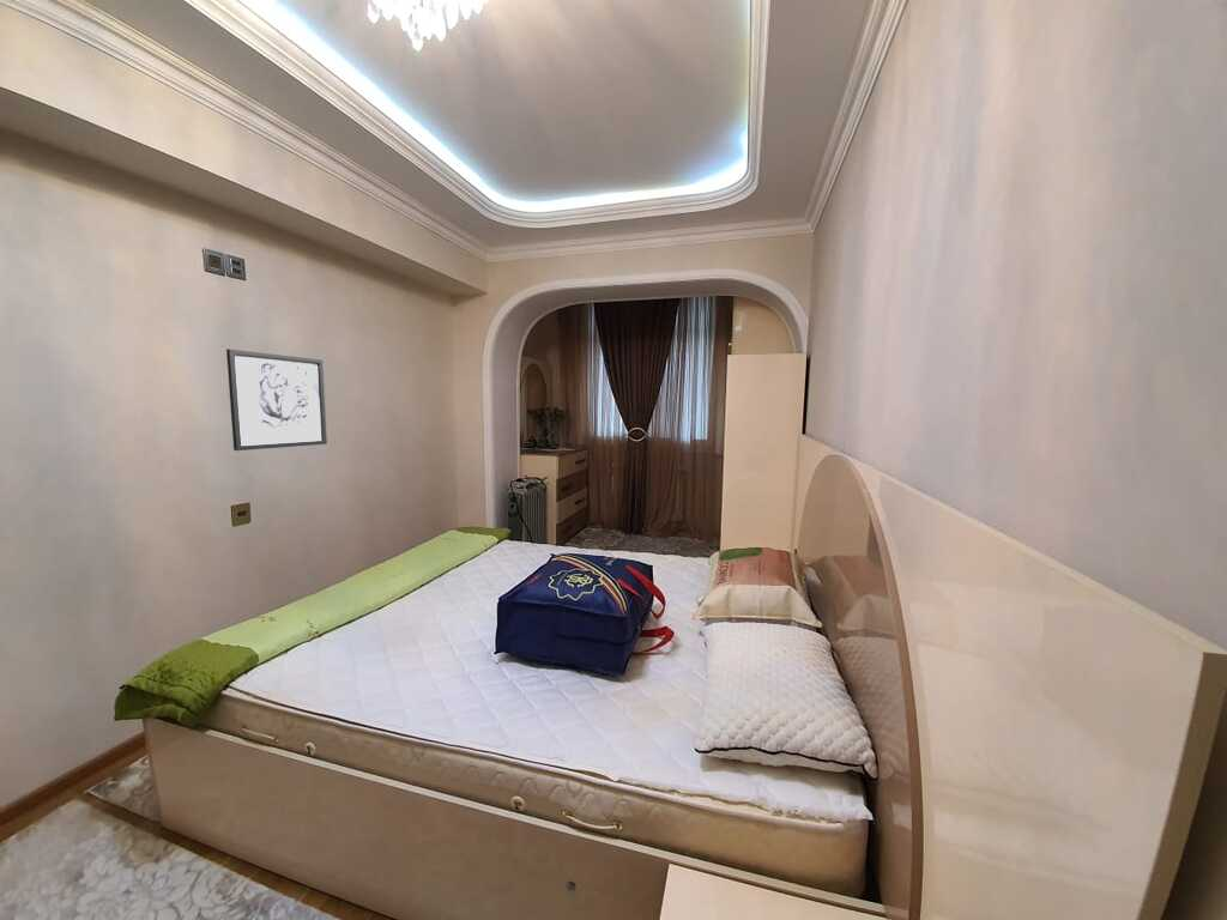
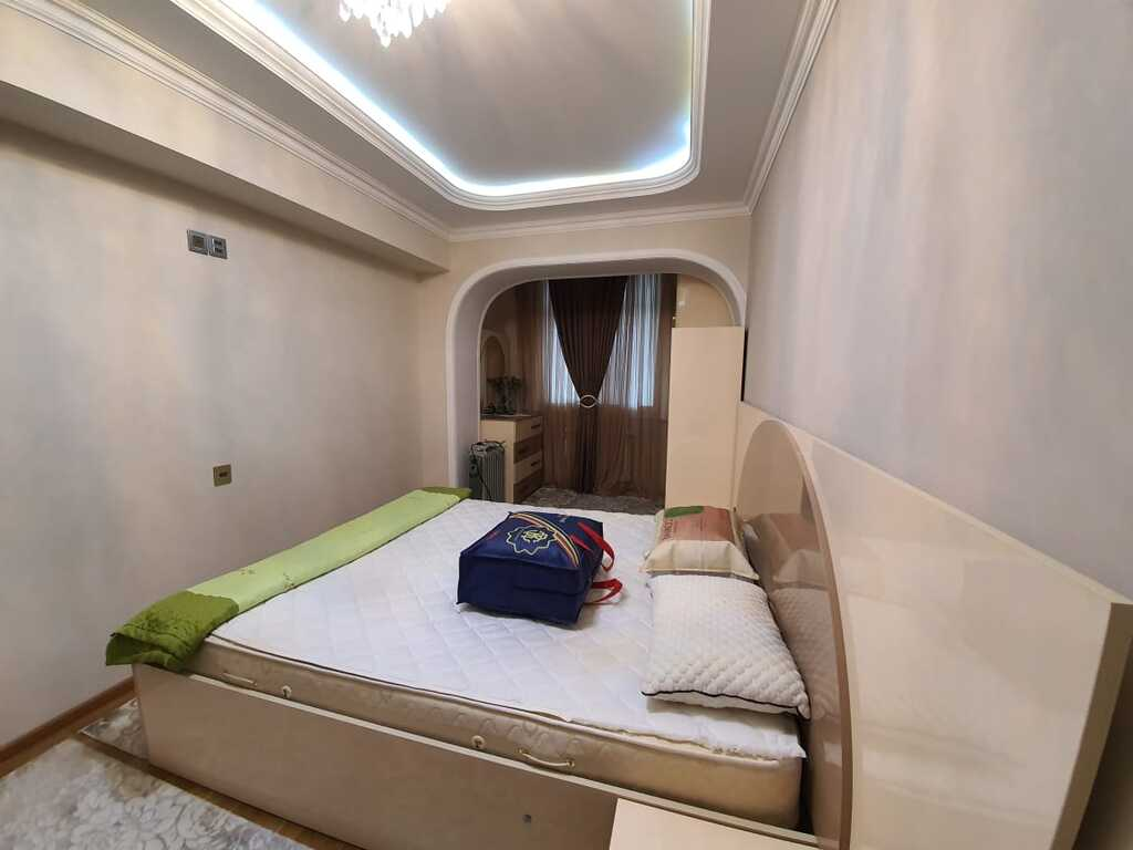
- wall art [225,347,328,452]
